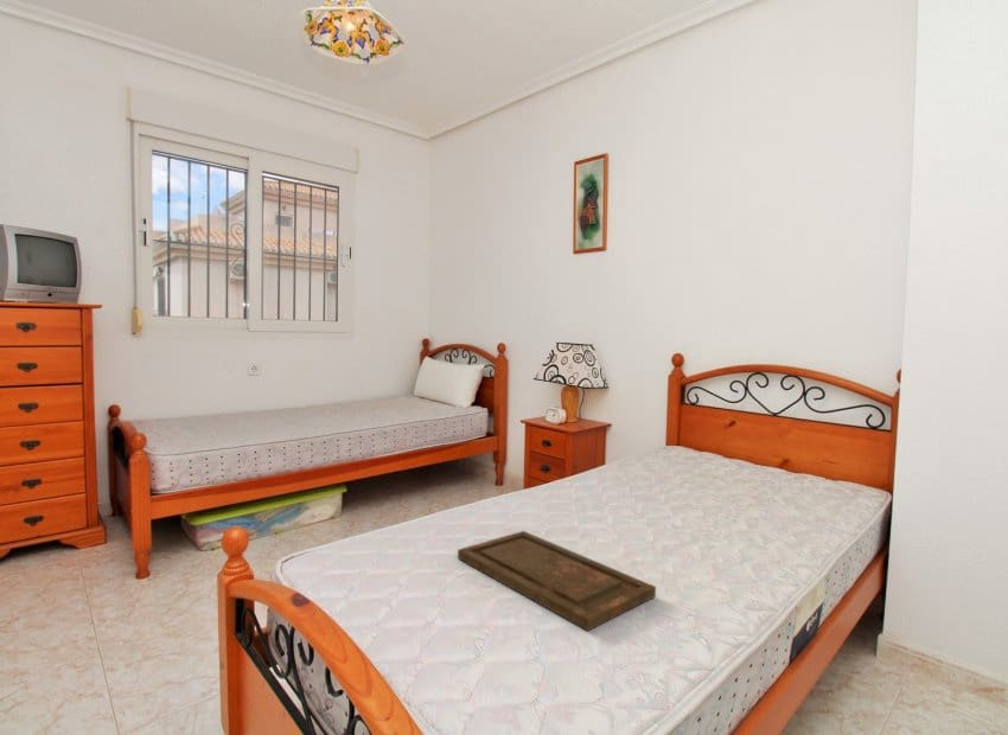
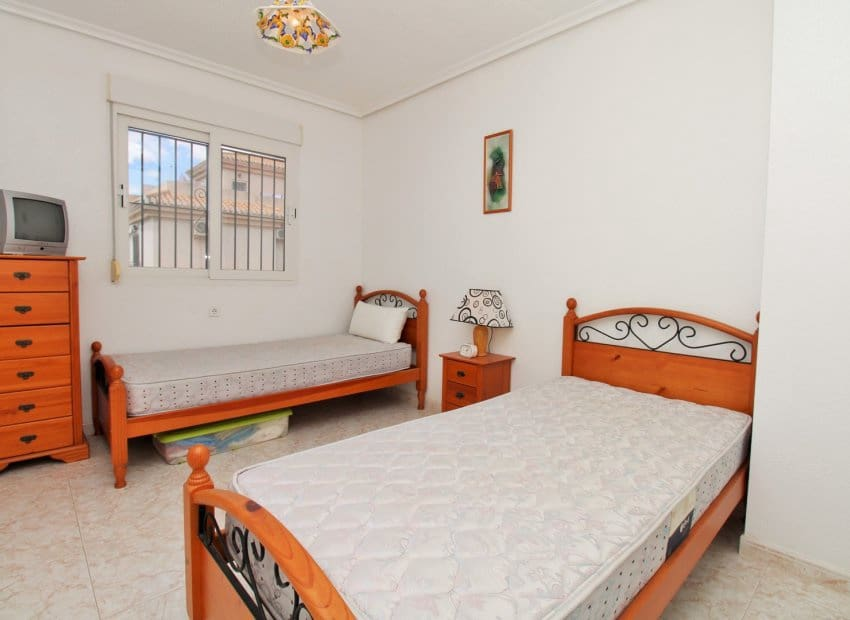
- tray [457,530,657,632]
